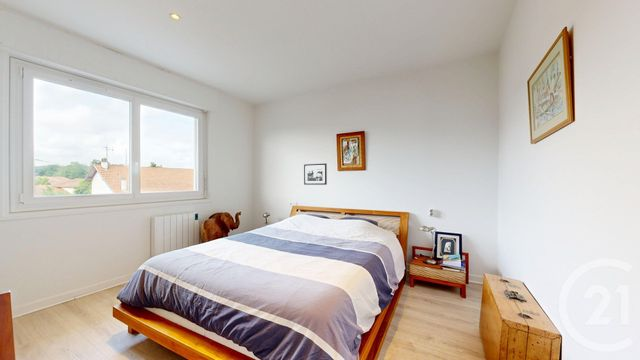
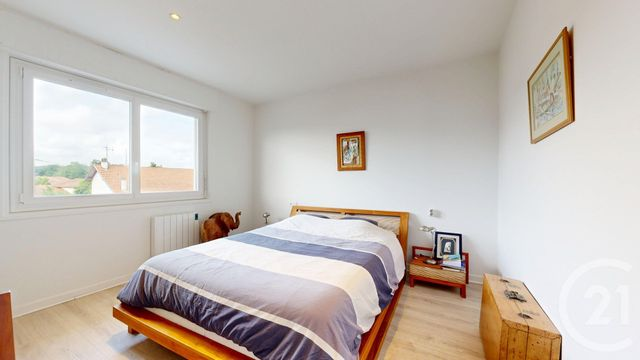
- picture frame [303,162,328,186]
